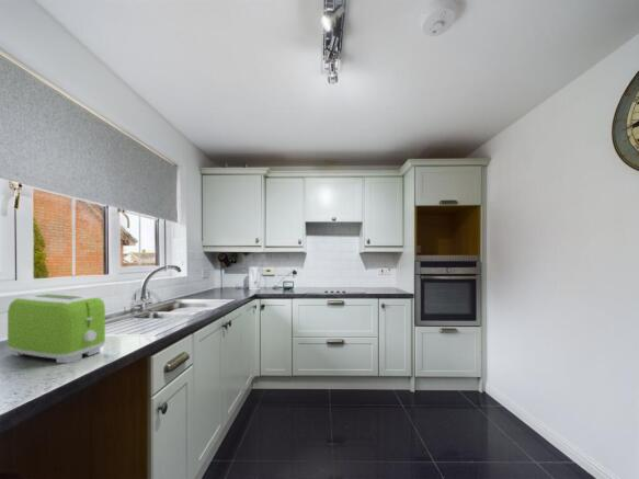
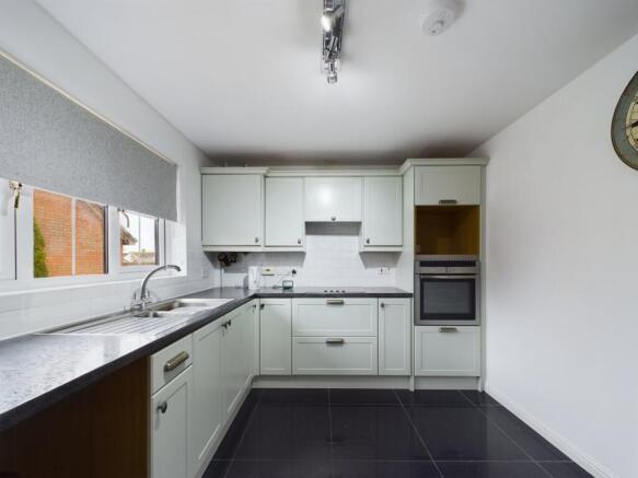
- toaster [7,293,106,364]
